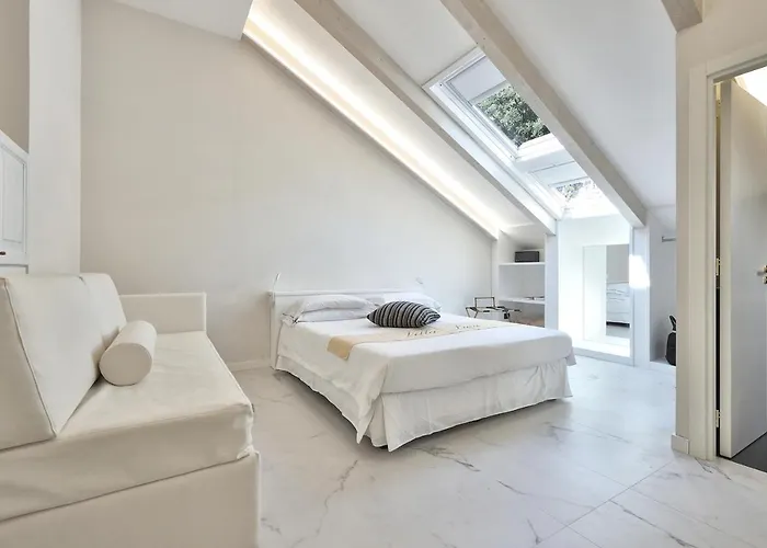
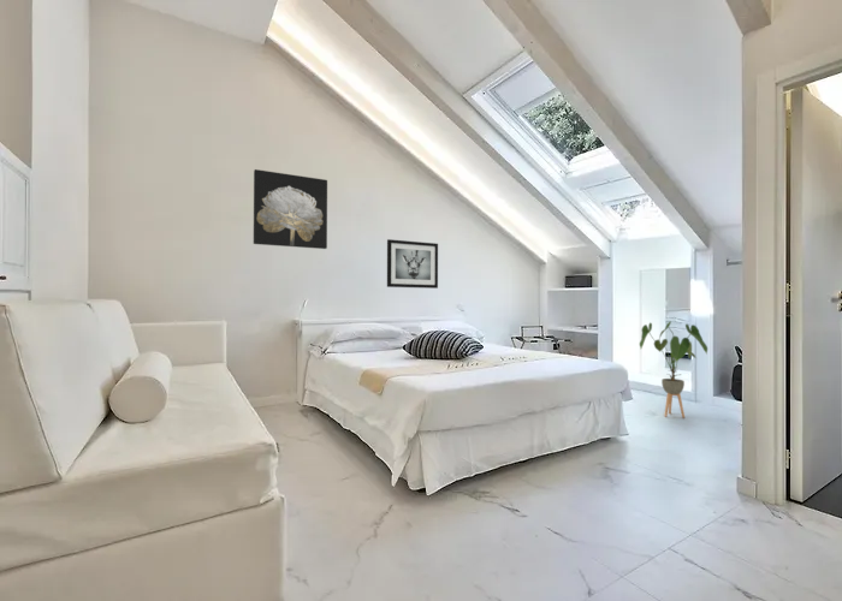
+ wall art [253,168,328,250]
+ house plant [639,320,708,418]
+ wall art [386,238,439,290]
